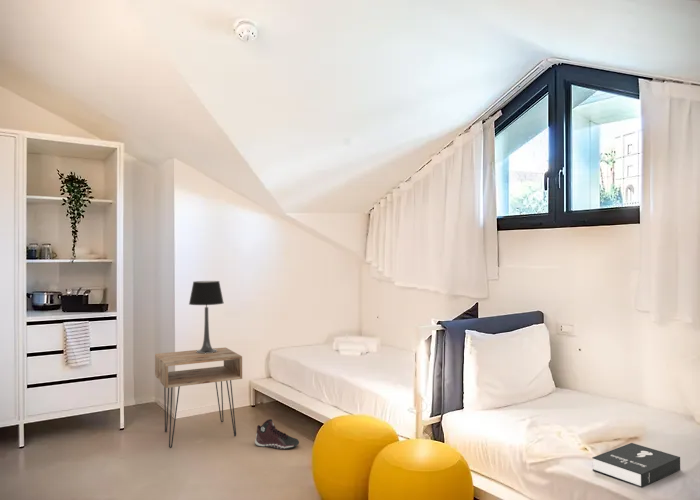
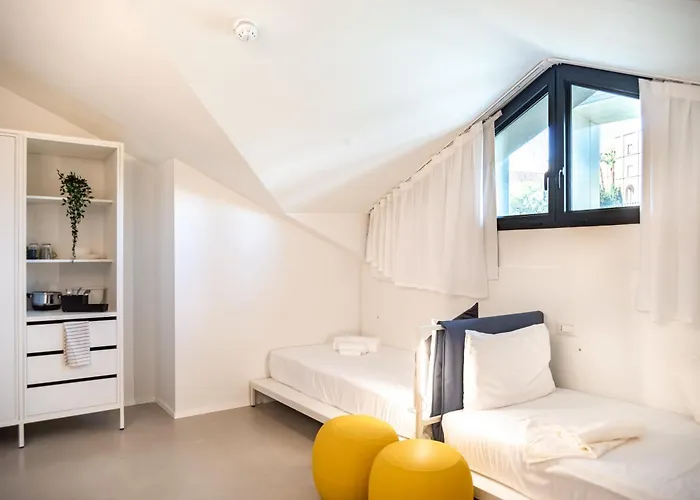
- sneaker [254,418,300,450]
- nightstand [154,347,243,449]
- table lamp [188,280,224,354]
- booklet [591,442,681,488]
